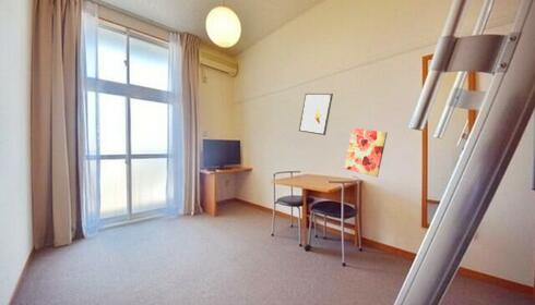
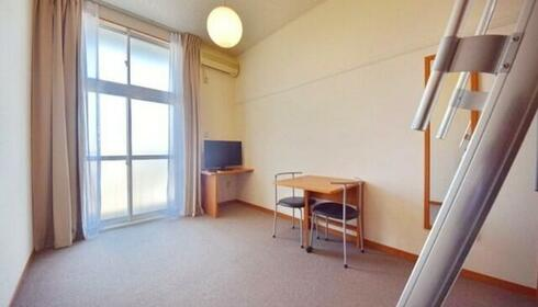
- wall art [344,127,388,179]
- wall art [298,93,334,136]
